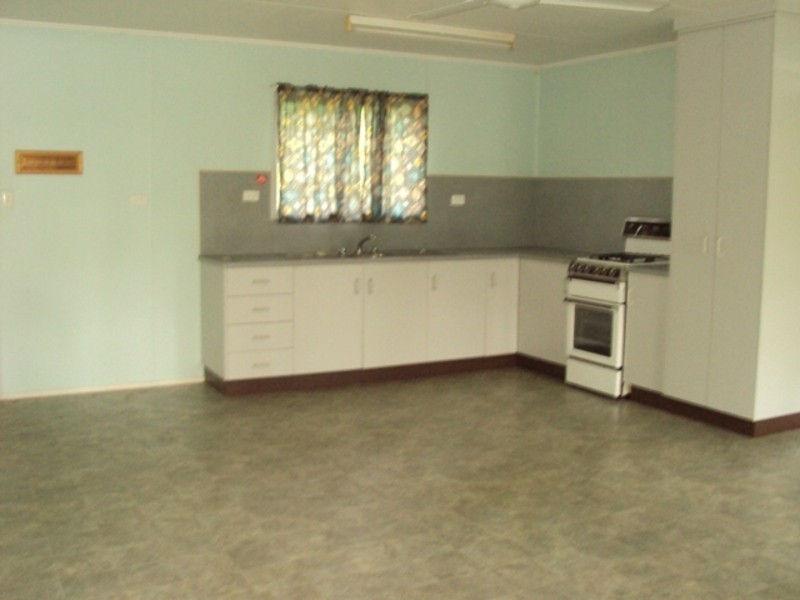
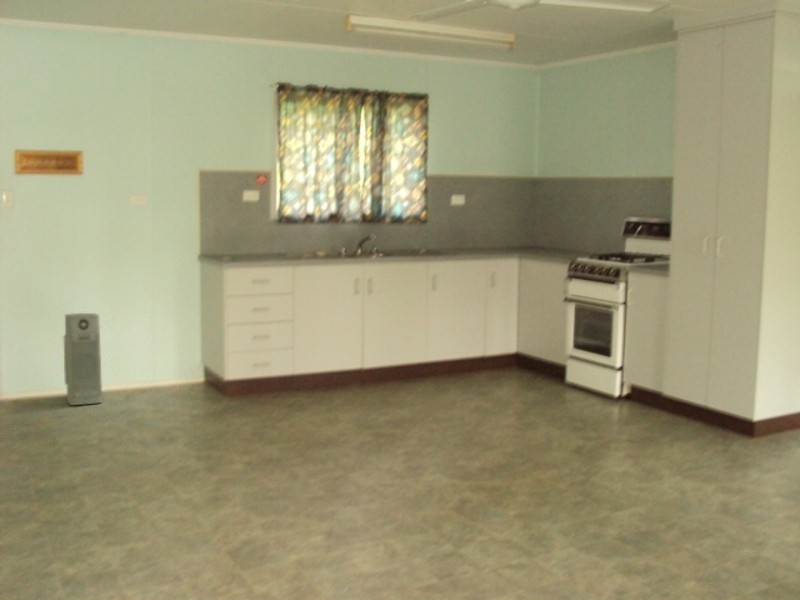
+ air purifier [63,312,103,406]
